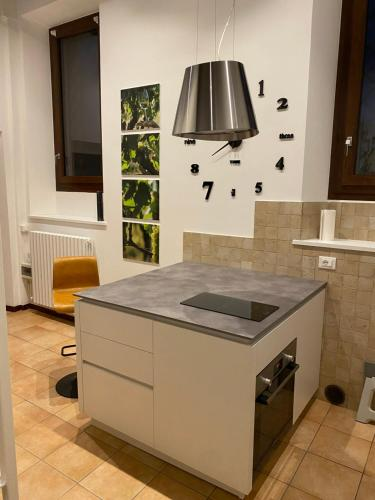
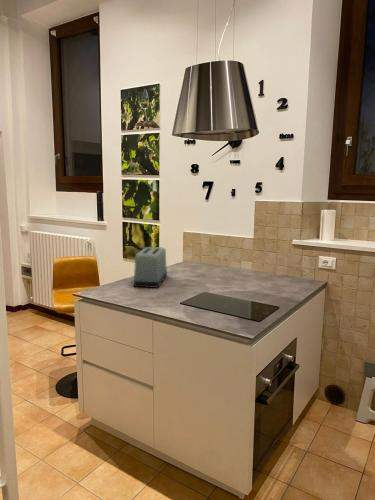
+ toaster [133,246,168,289]
